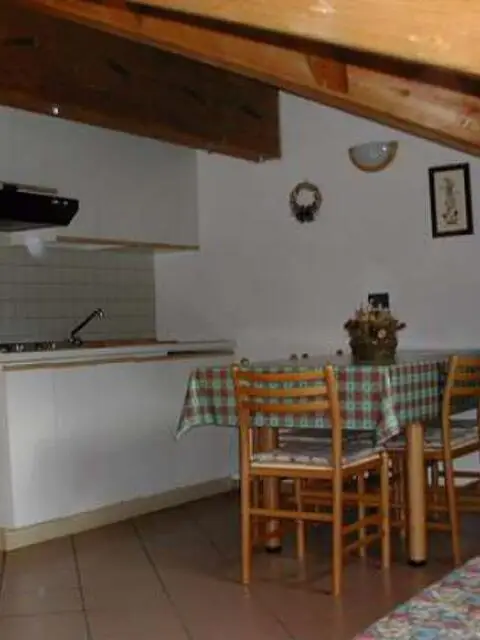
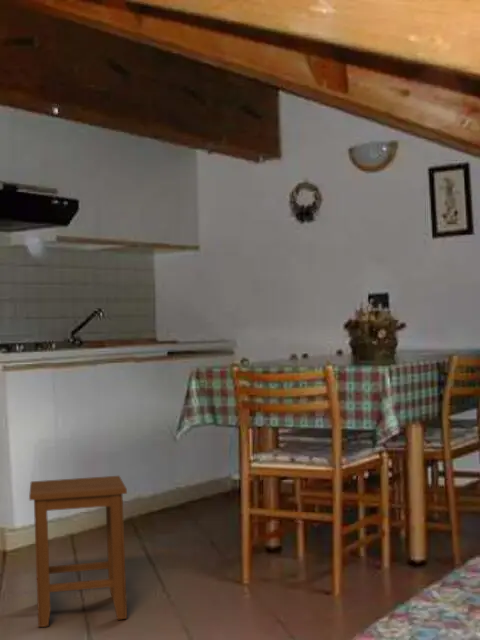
+ stool [28,475,128,628]
